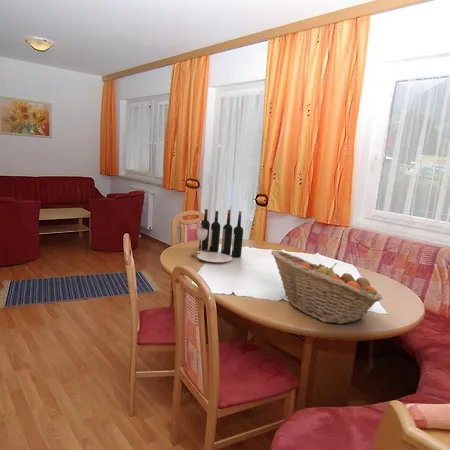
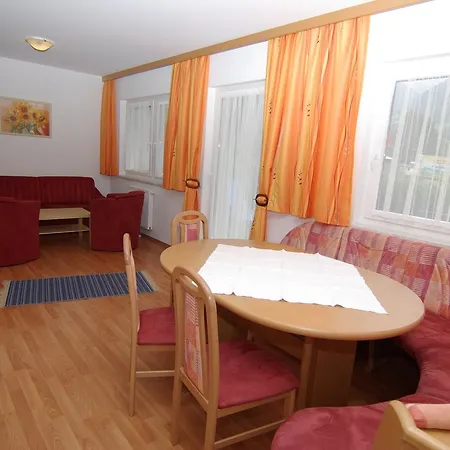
- fruit basket [270,249,384,325]
- wine bottle [190,208,244,263]
